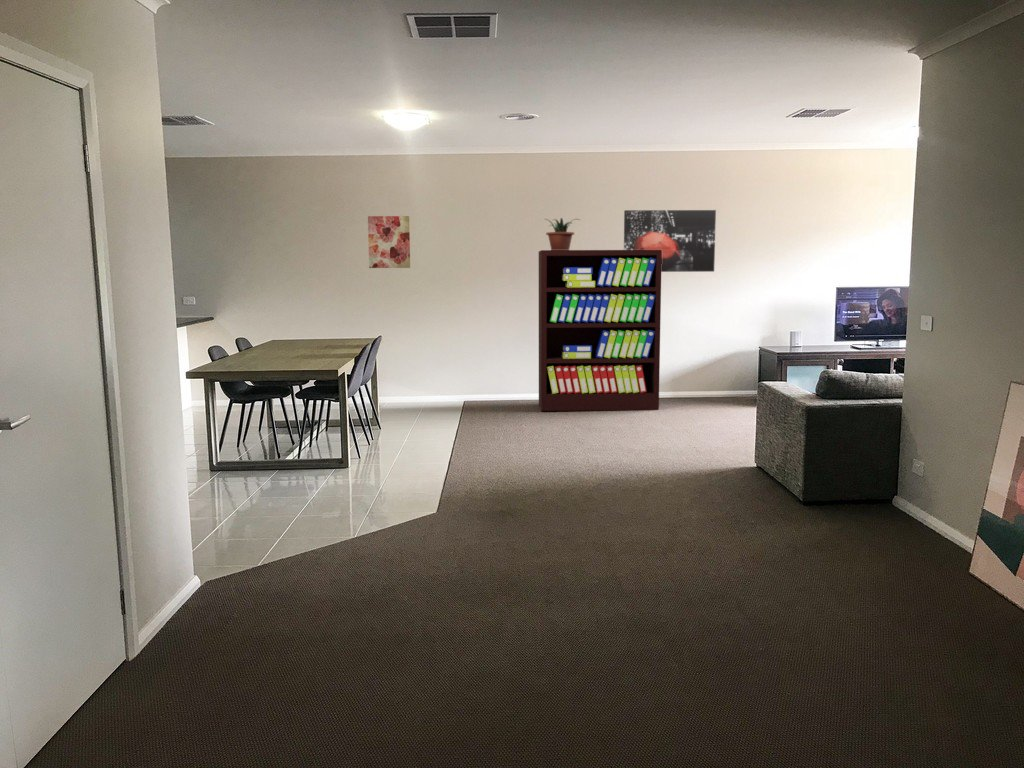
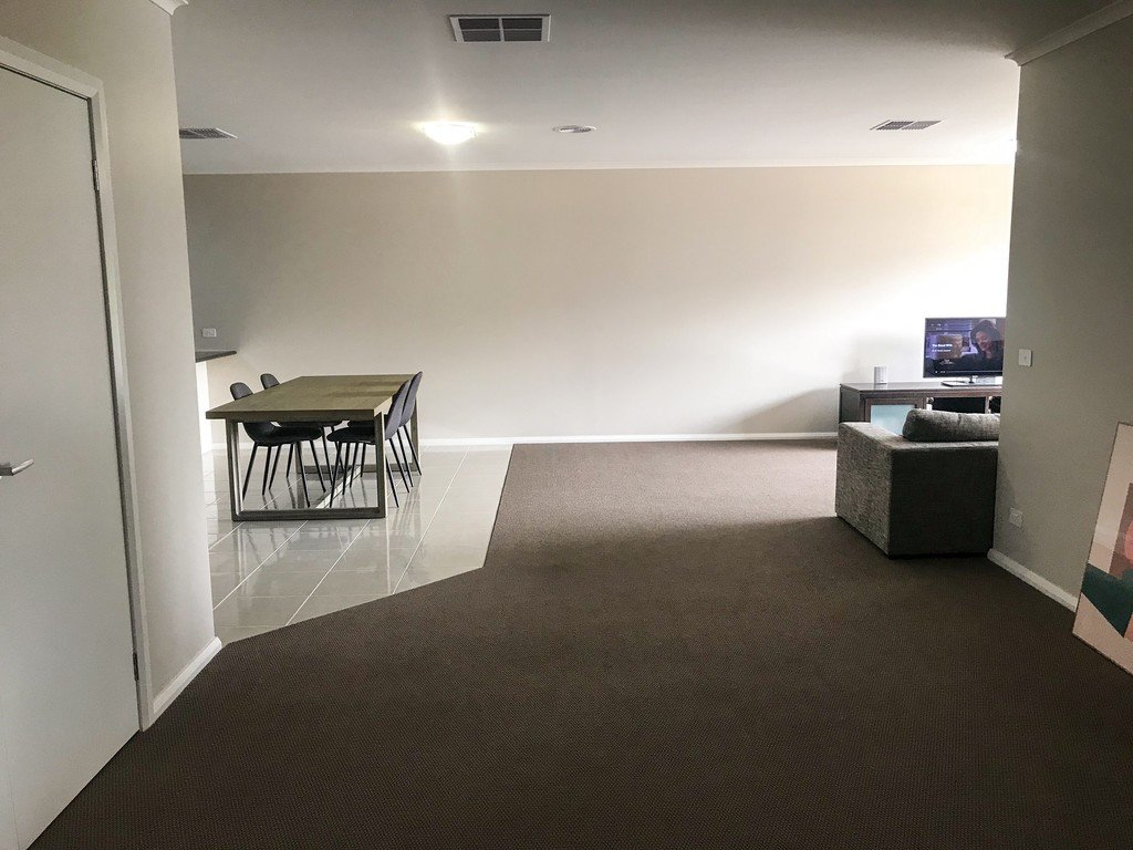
- wall art [367,215,411,269]
- bookshelf [538,249,662,412]
- potted plant [545,217,581,250]
- wall art [623,209,717,273]
